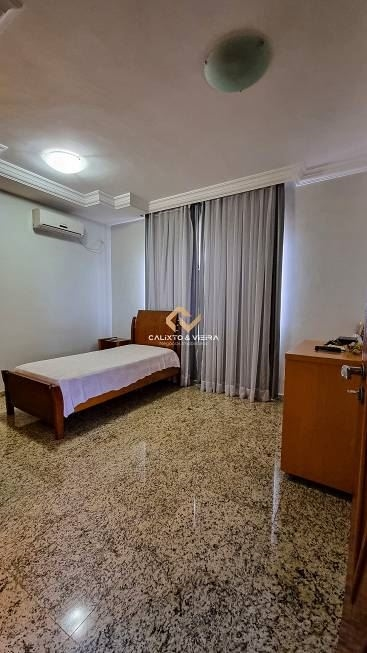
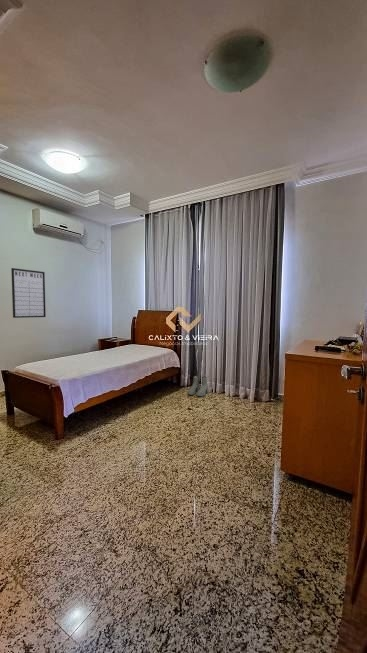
+ writing board [10,267,47,319]
+ boots [187,375,209,397]
